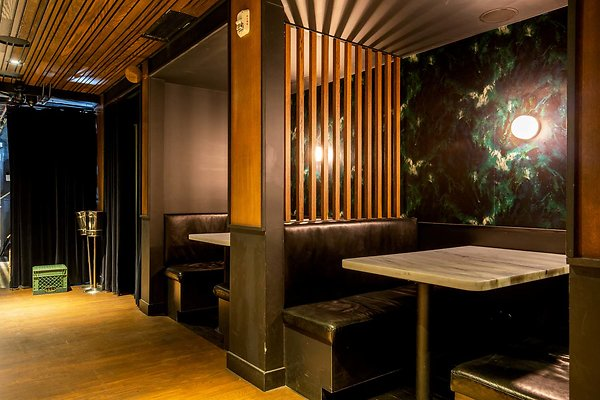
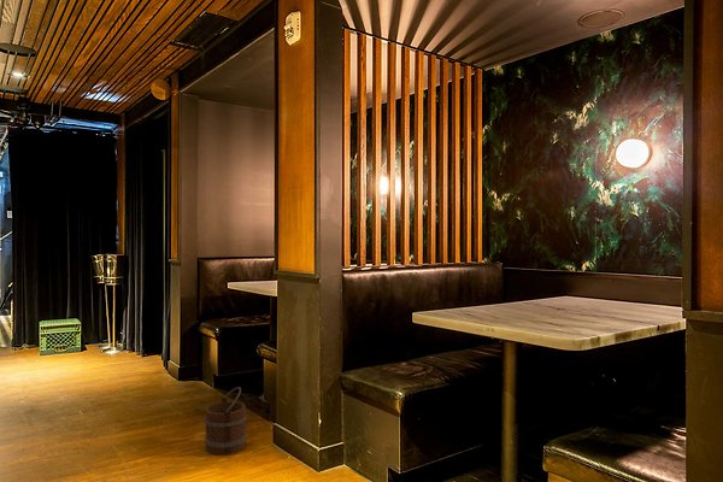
+ bucket [202,386,248,457]
